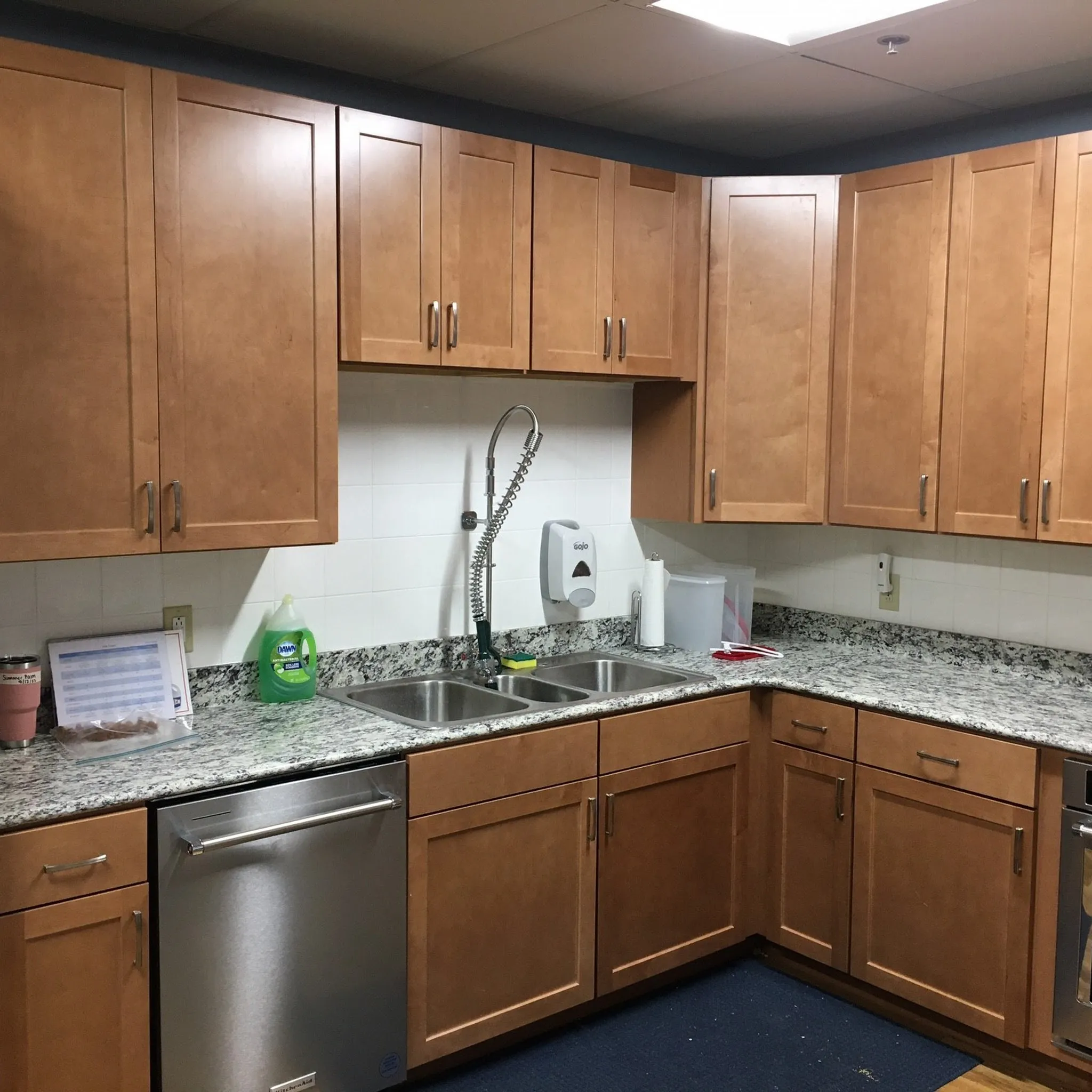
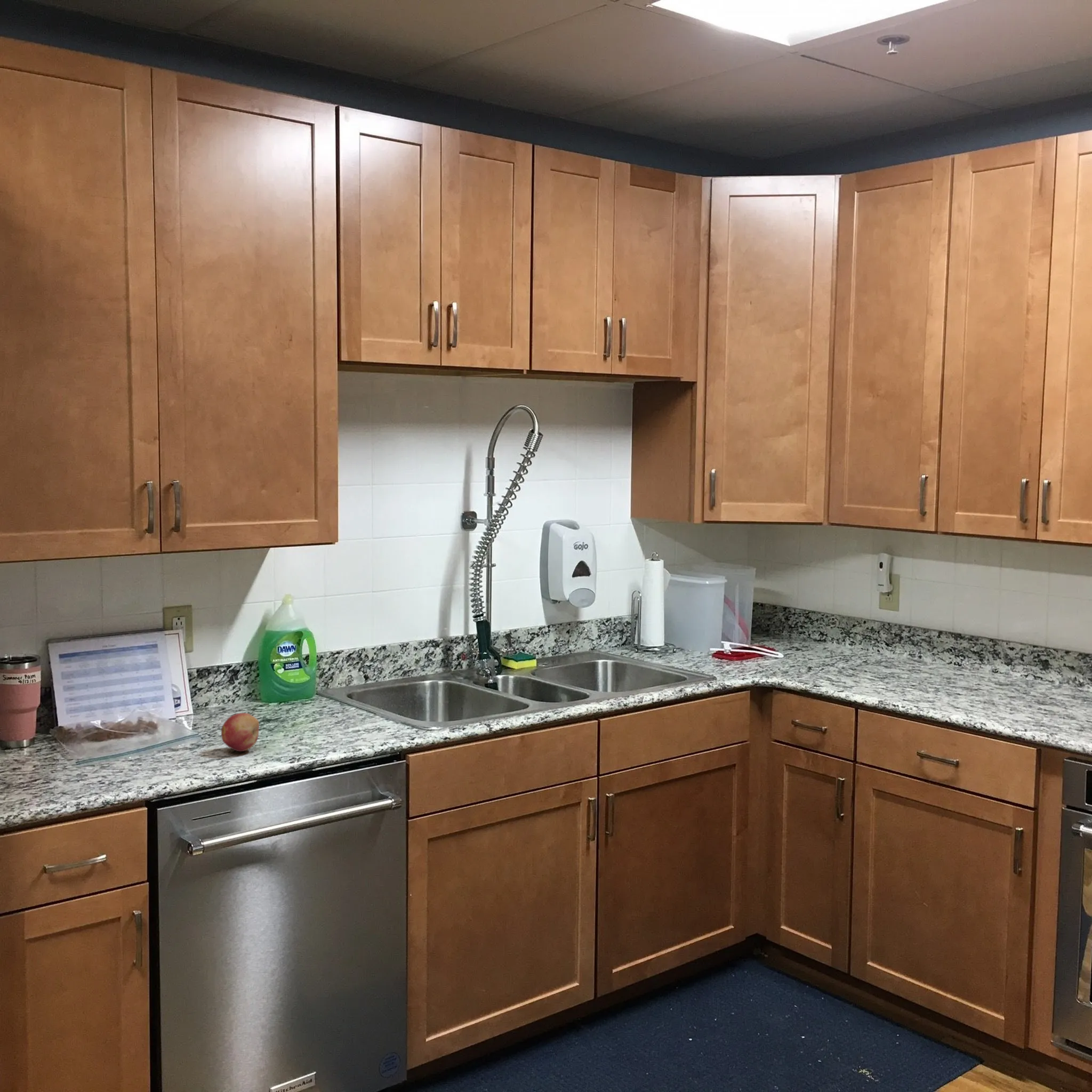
+ fruit [220,712,260,752]
